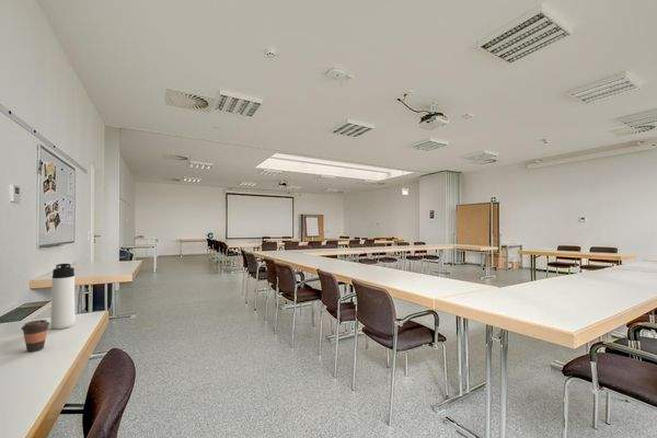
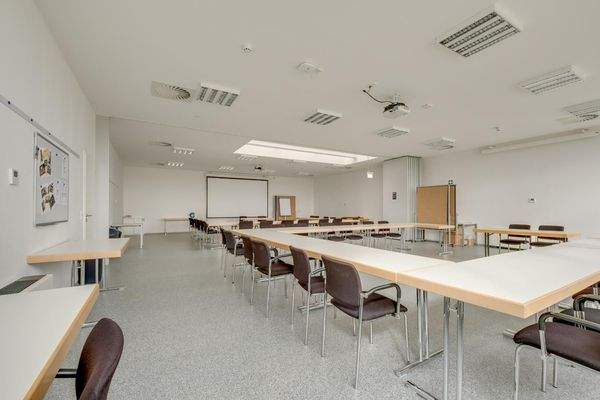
- thermos bottle [49,263,77,331]
- coffee cup [20,319,50,353]
